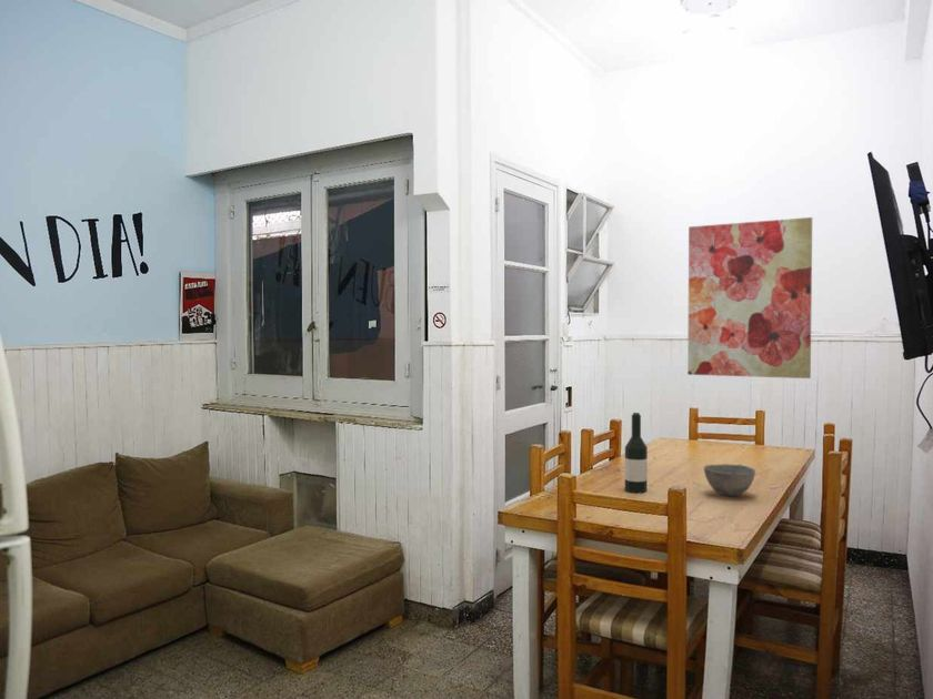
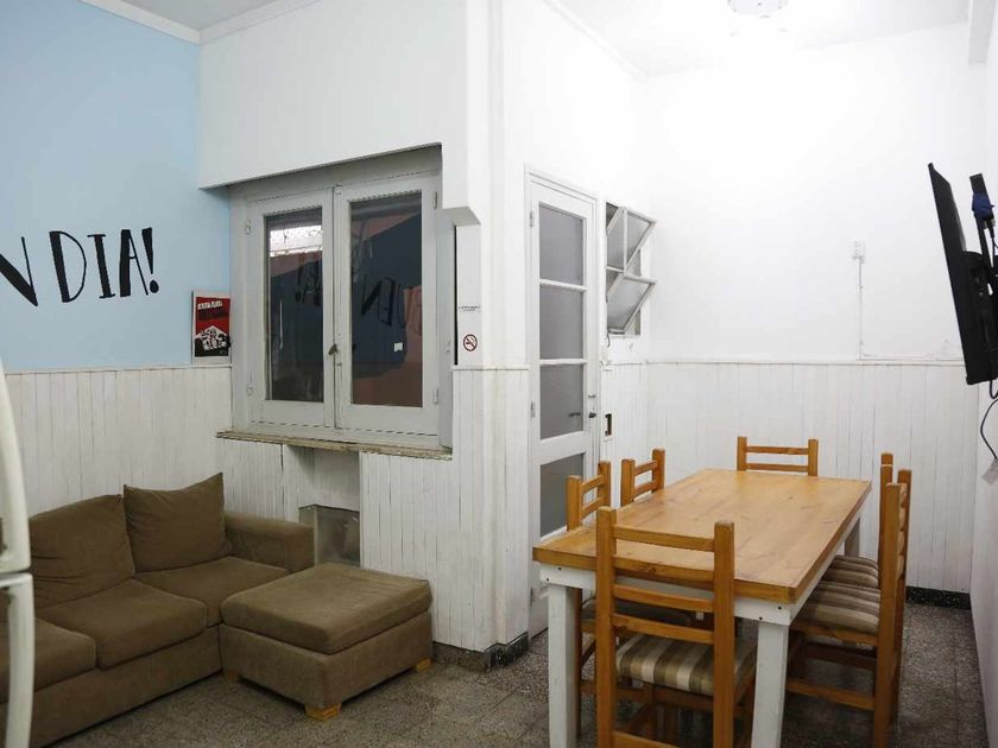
- wine bottle [624,412,649,494]
- wall art [686,216,813,379]
- bowl [703,463,756,497]
